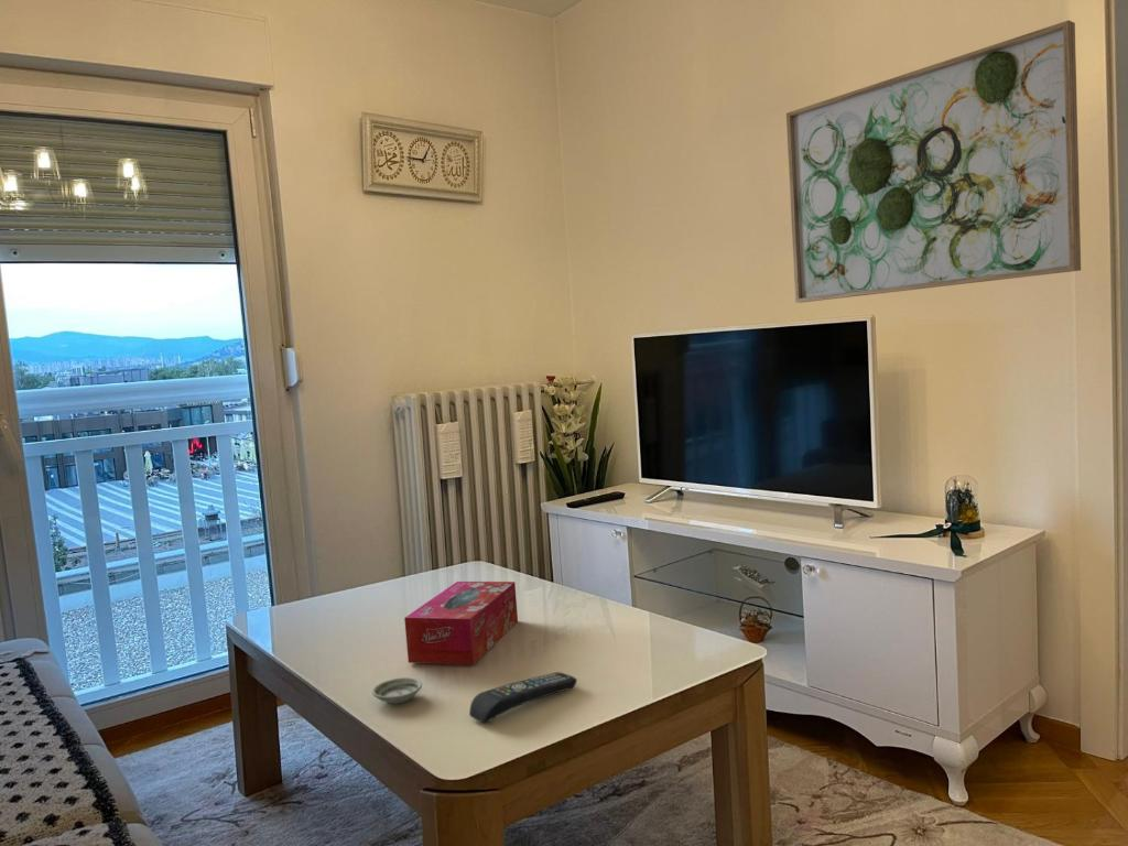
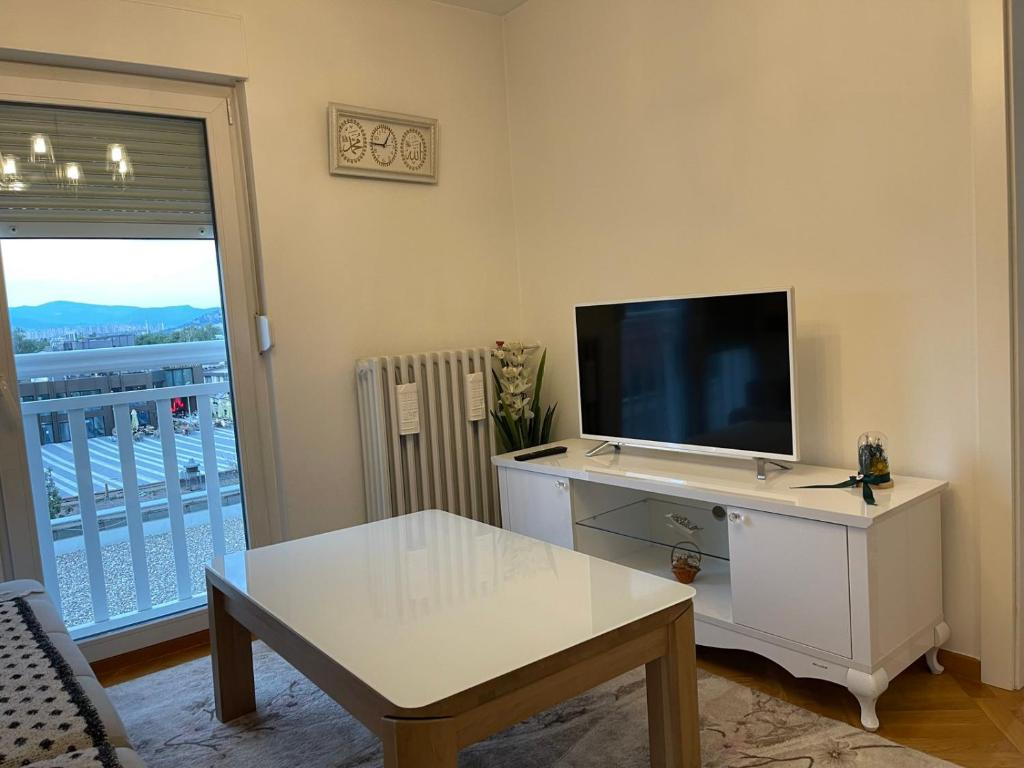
- saucer [371,676,423,705]
- remote control [468,671,578,724]
- wall art [785,19,1082,304]
- tissue box [403,581,519,666]
